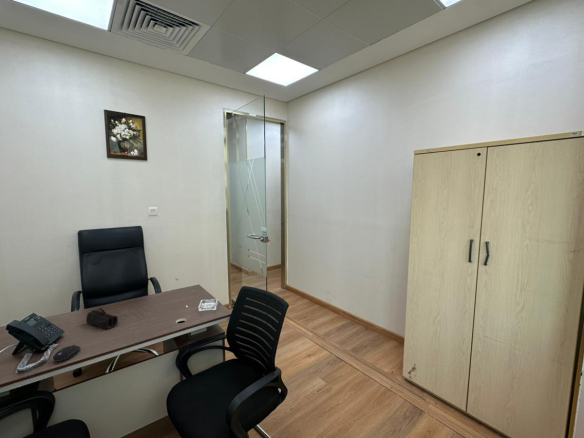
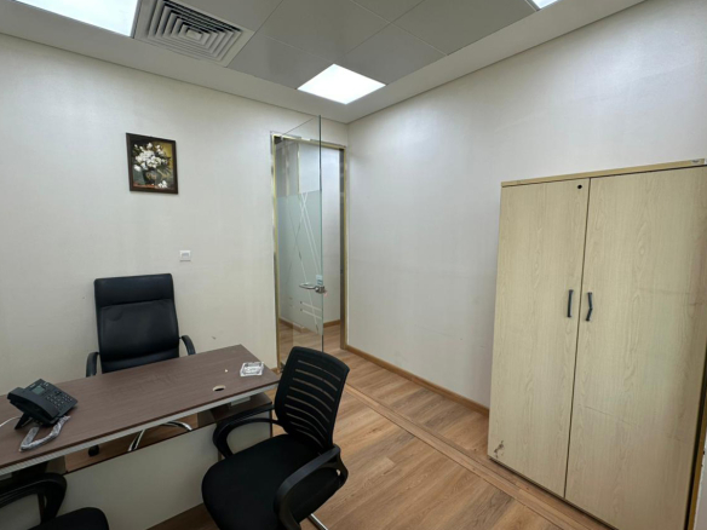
- computer mouse [52,344,81,363]
- pencil case [85,307,119,330]
